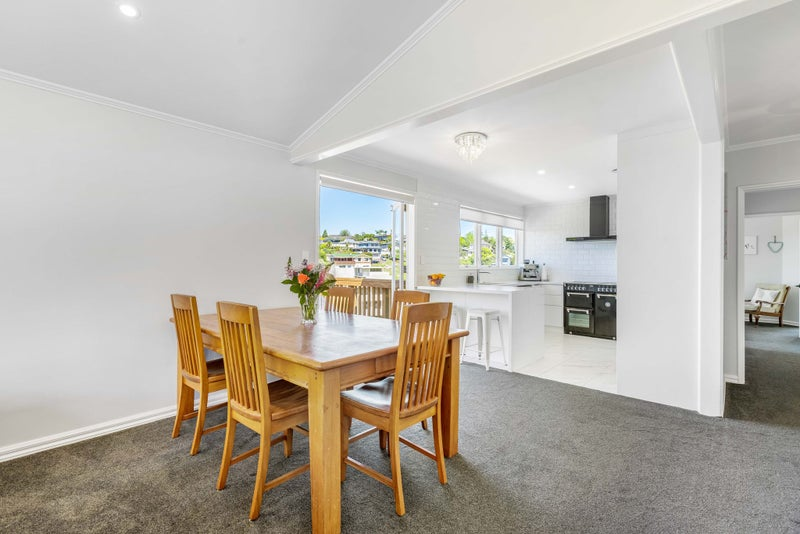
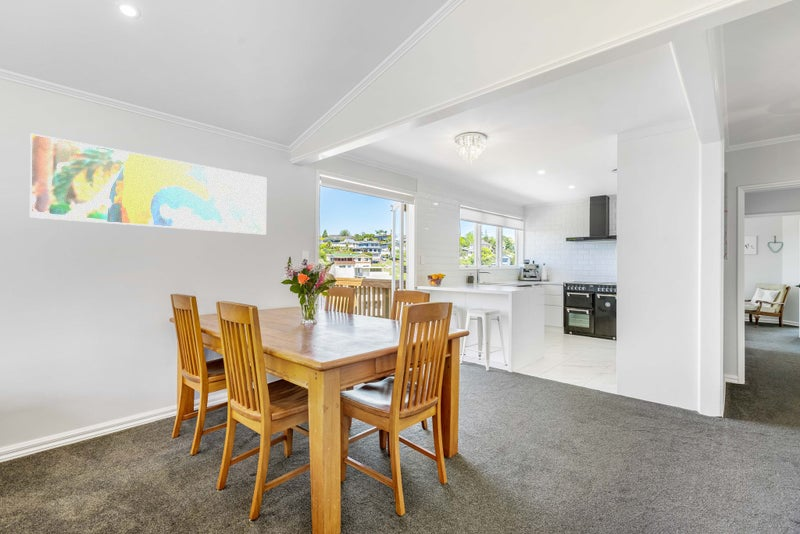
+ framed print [29,132,268,236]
